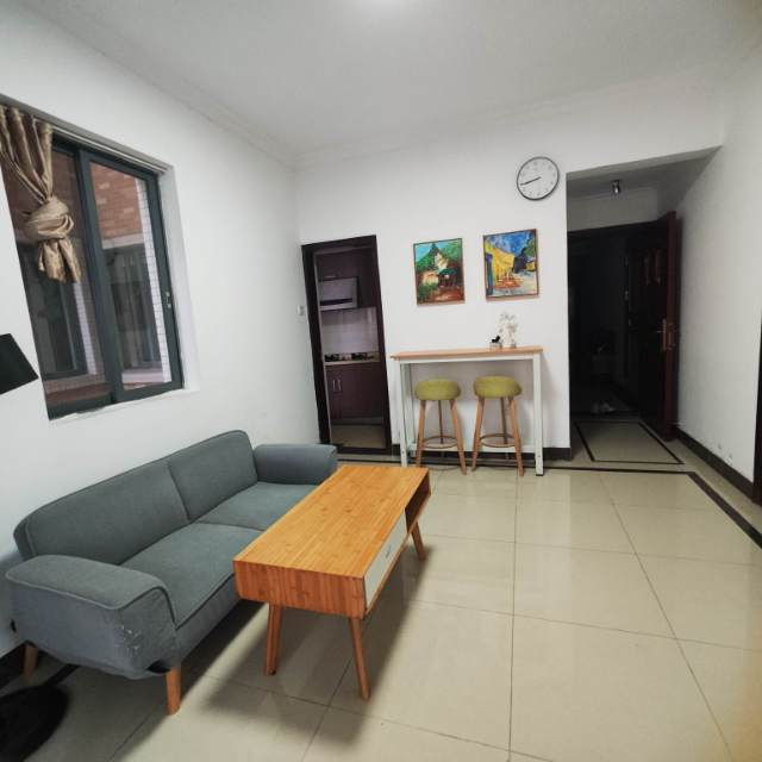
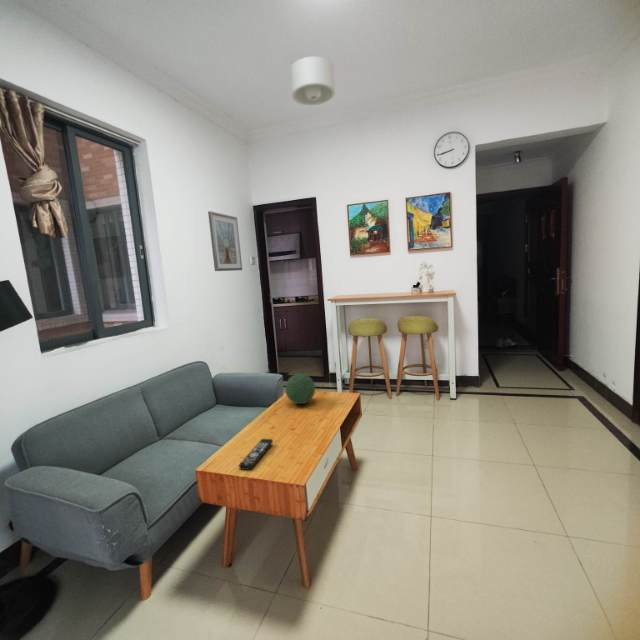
+ ceiling light [289,55,336,106]
+ decorative orb [284,373,316,405]
+ picture frame [207,210,243,272]
+ remote control [238,438,274,471]
